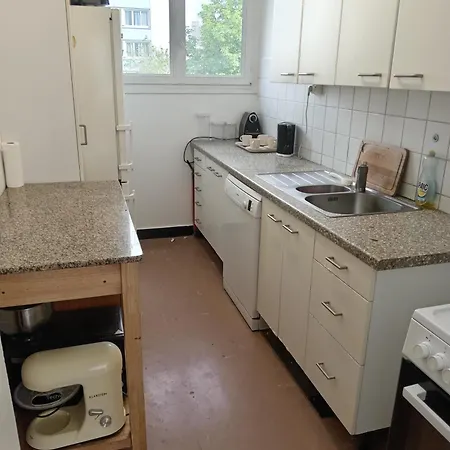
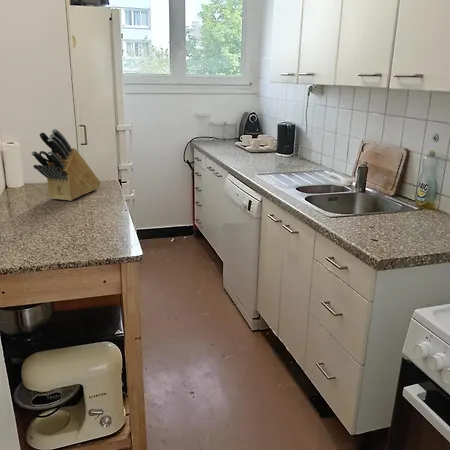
+ knife block [31,128,102,202]
